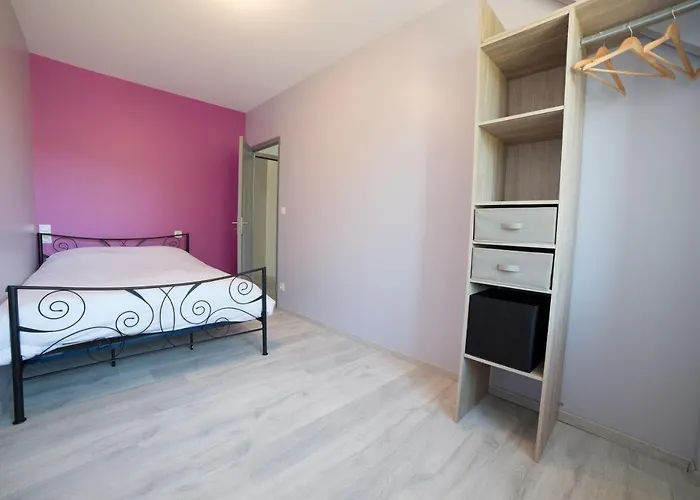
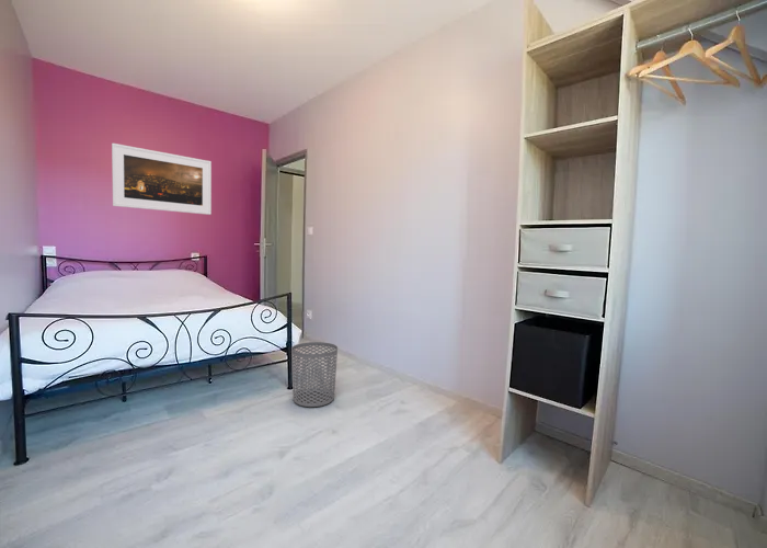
+ waste bin [290,341,339,408]
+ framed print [111,142,213,216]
